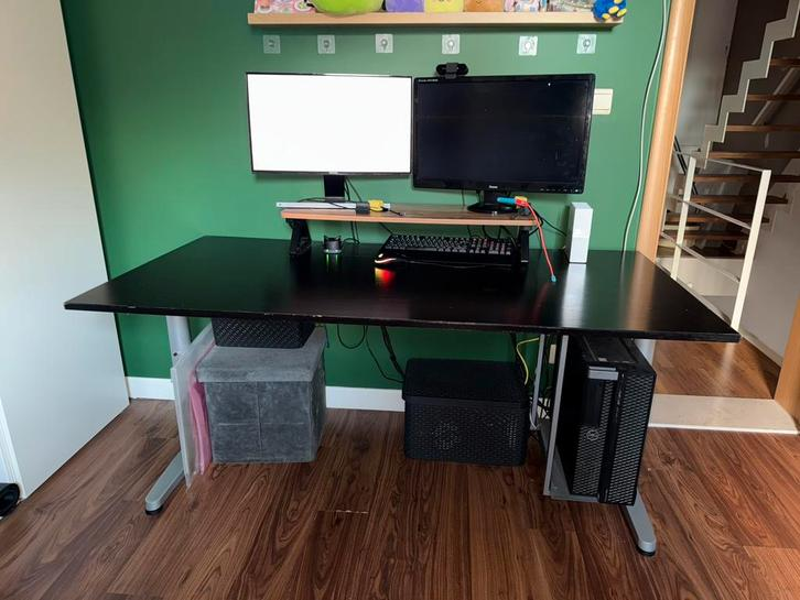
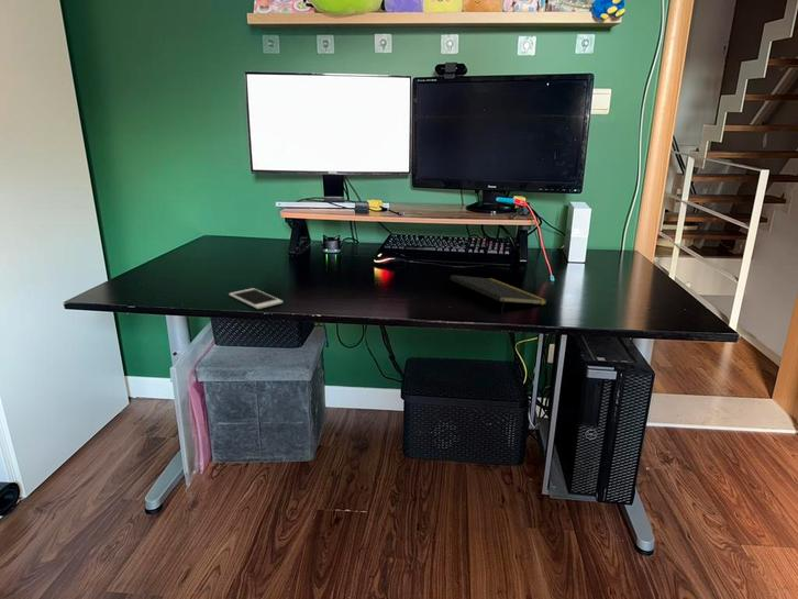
+ notepad [448,274,547,315]
+ cell phone [228,287,284,310]
